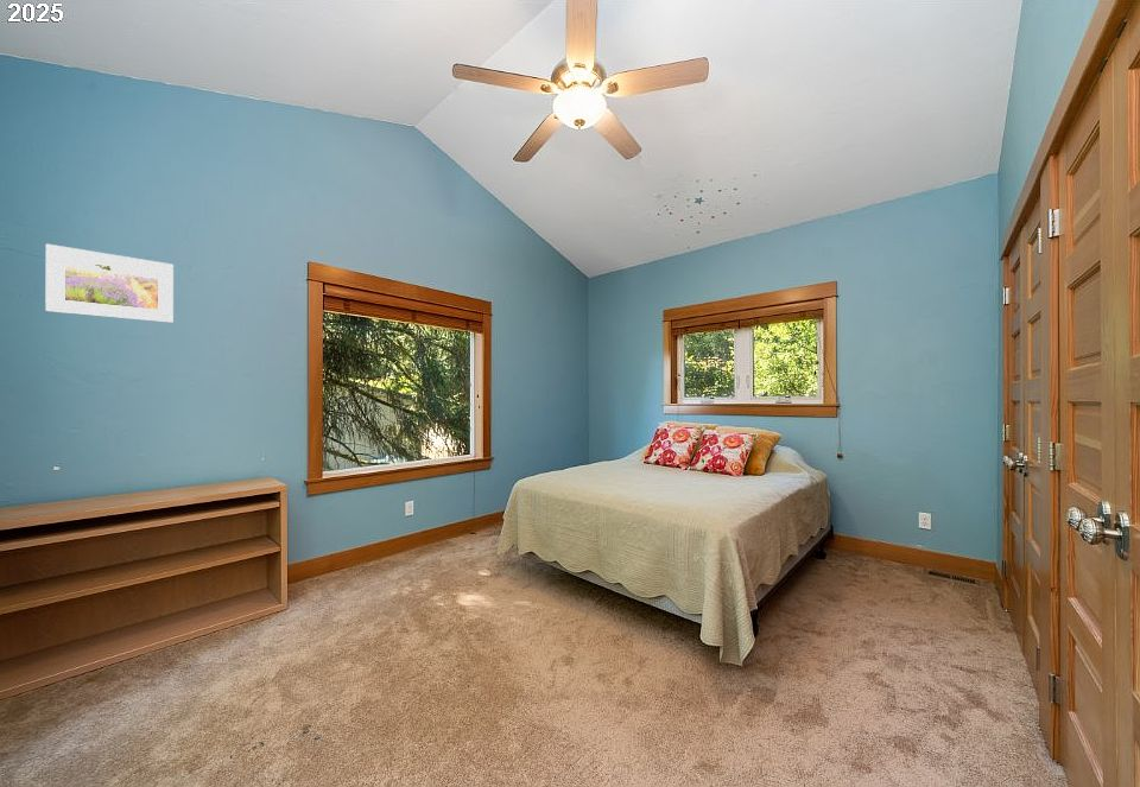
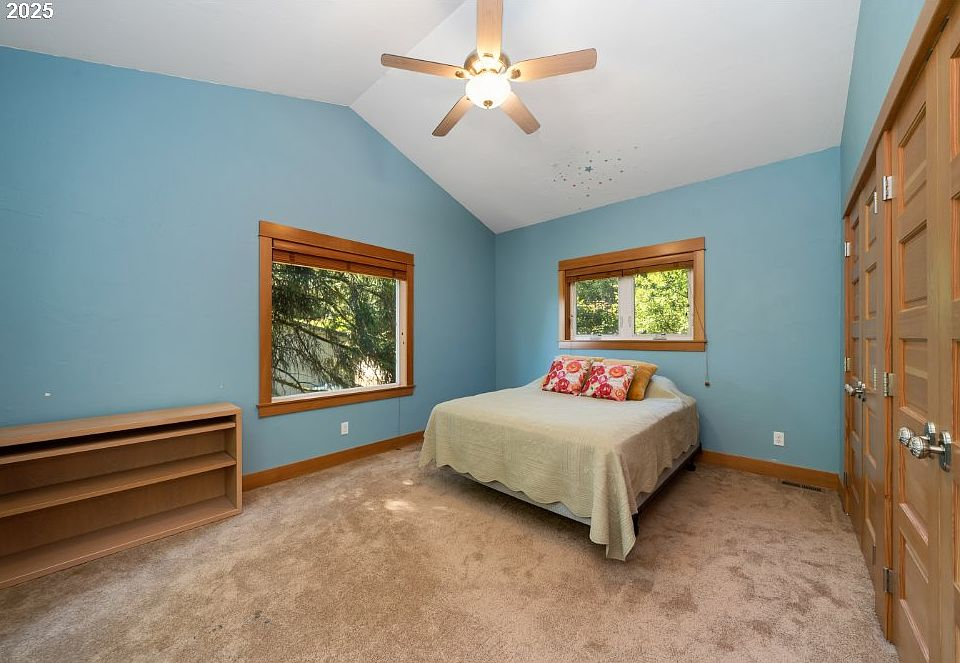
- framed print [44,243,175,324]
